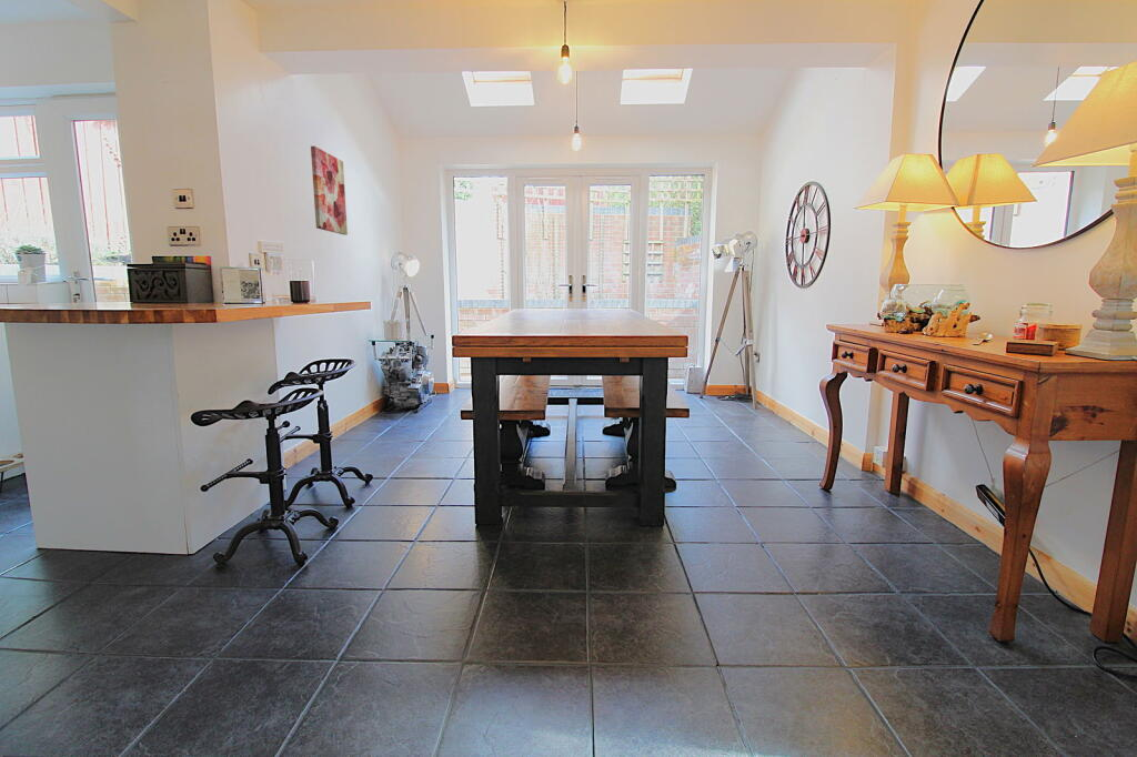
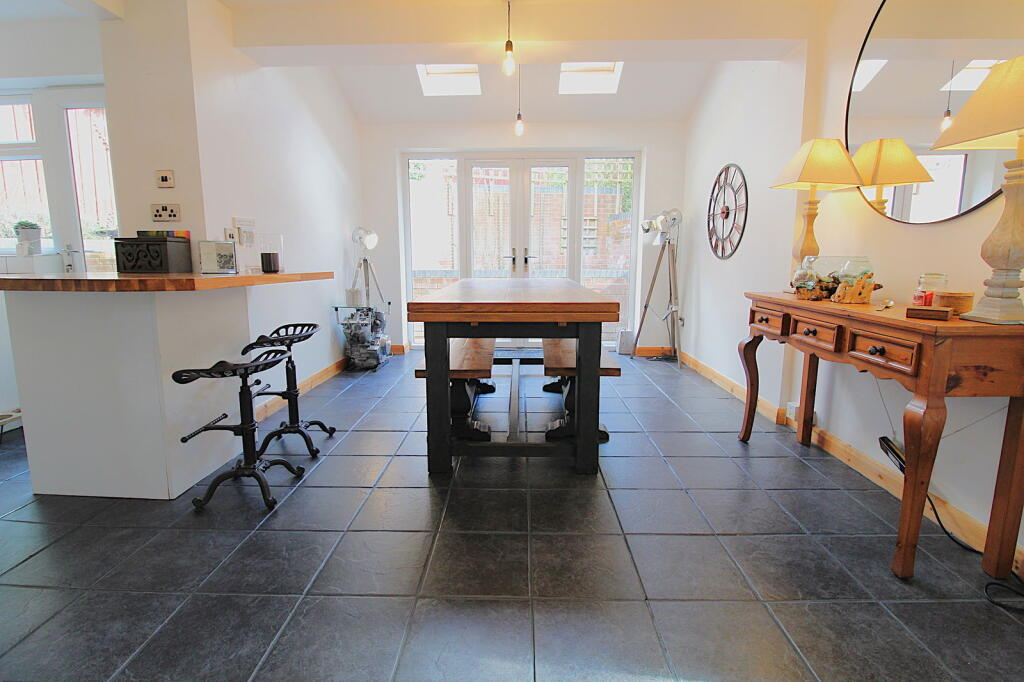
- wall art [310,145,349,236]
